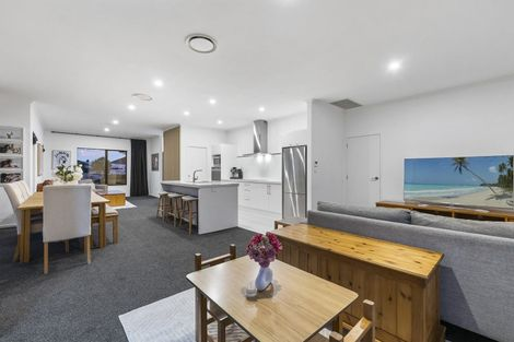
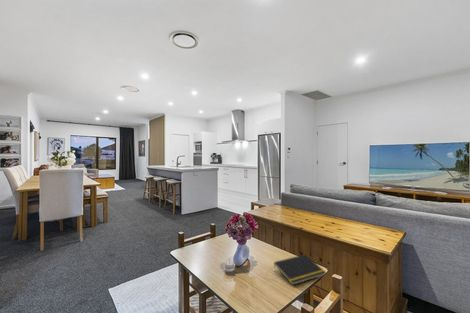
+ notepad [273,254,327,286]
